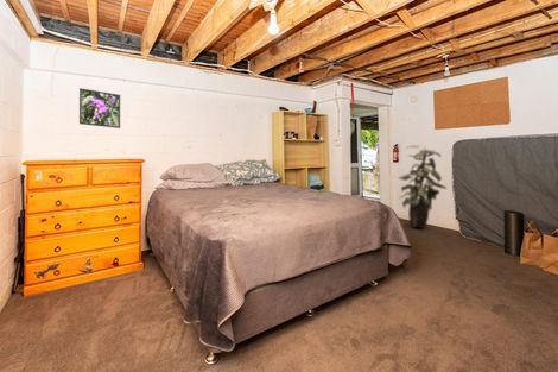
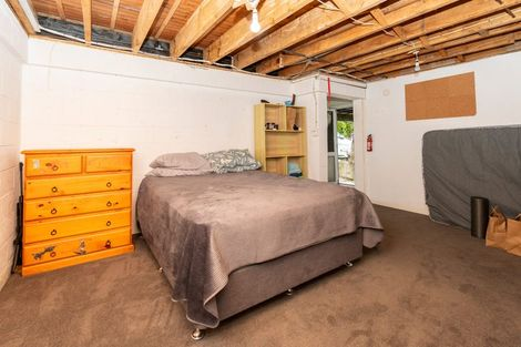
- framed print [78,87,121,130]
- indoor plant [397,145,448,229]
